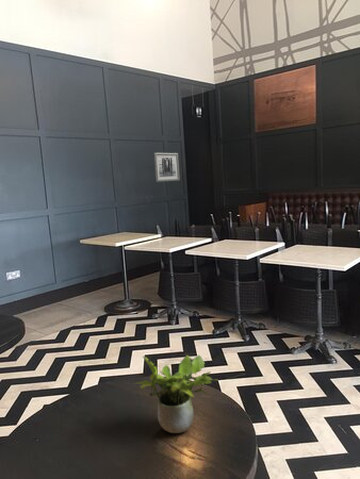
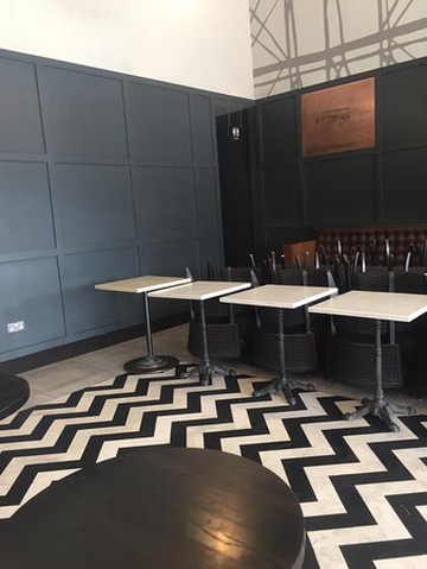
- wall art [153,152,181,183]
- potted plant [133,354,219,434]
